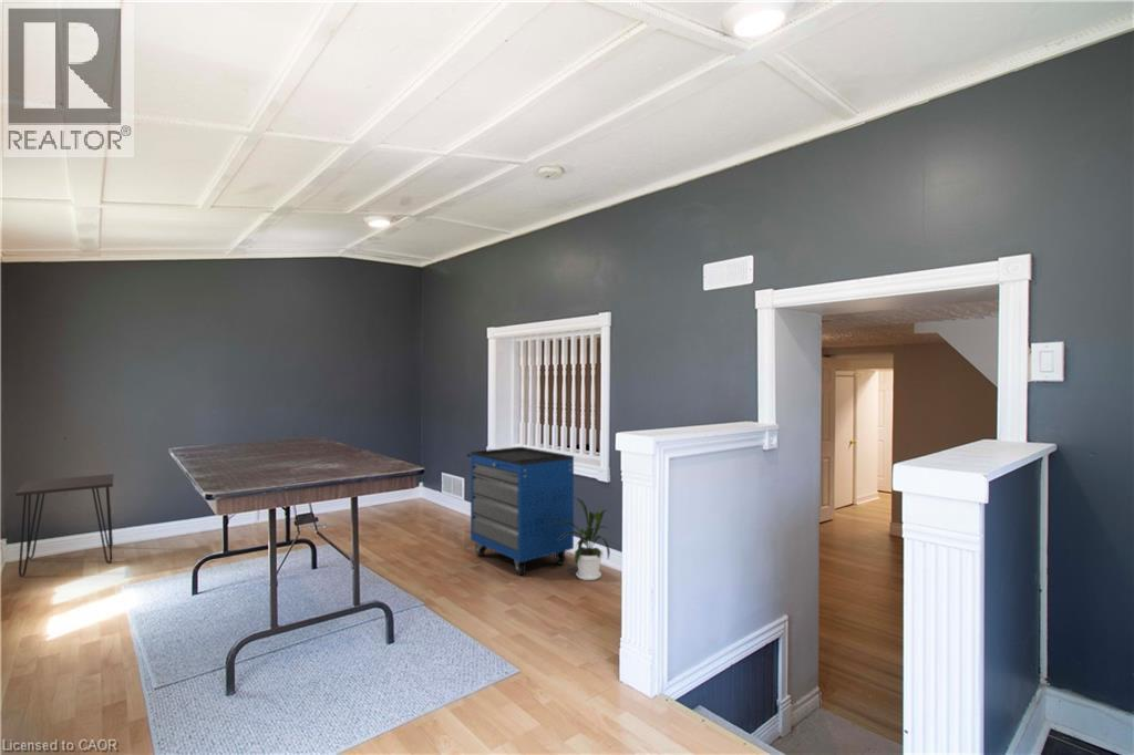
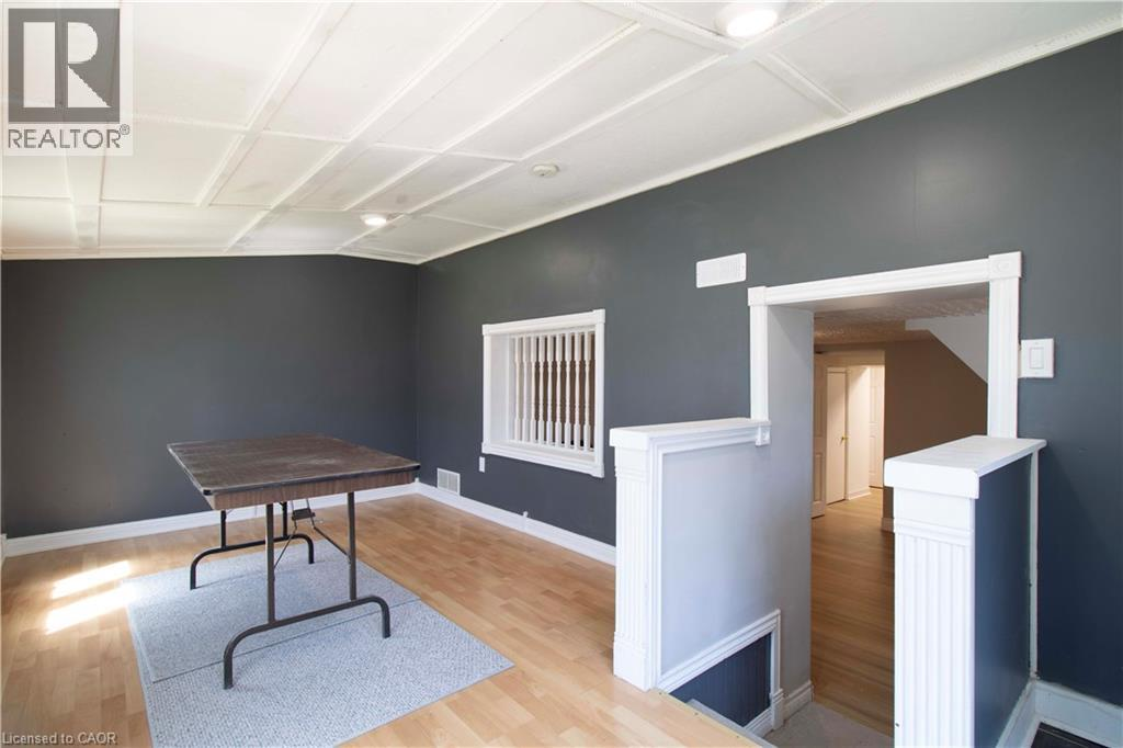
- storage cabinet [466,446,575,577]
- house plant [548,496,611,581]
- desk [14,473,114,578]
